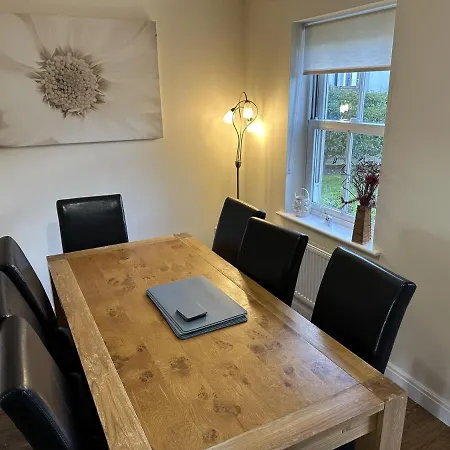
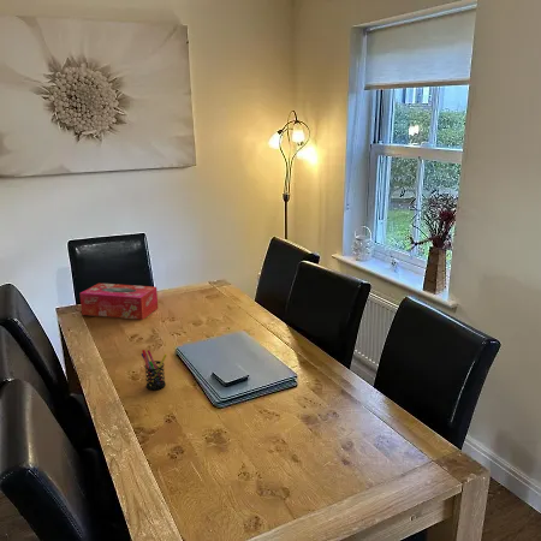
+ tissue box [78,283,159,321]
+ pen holder [141,349,168,391]
